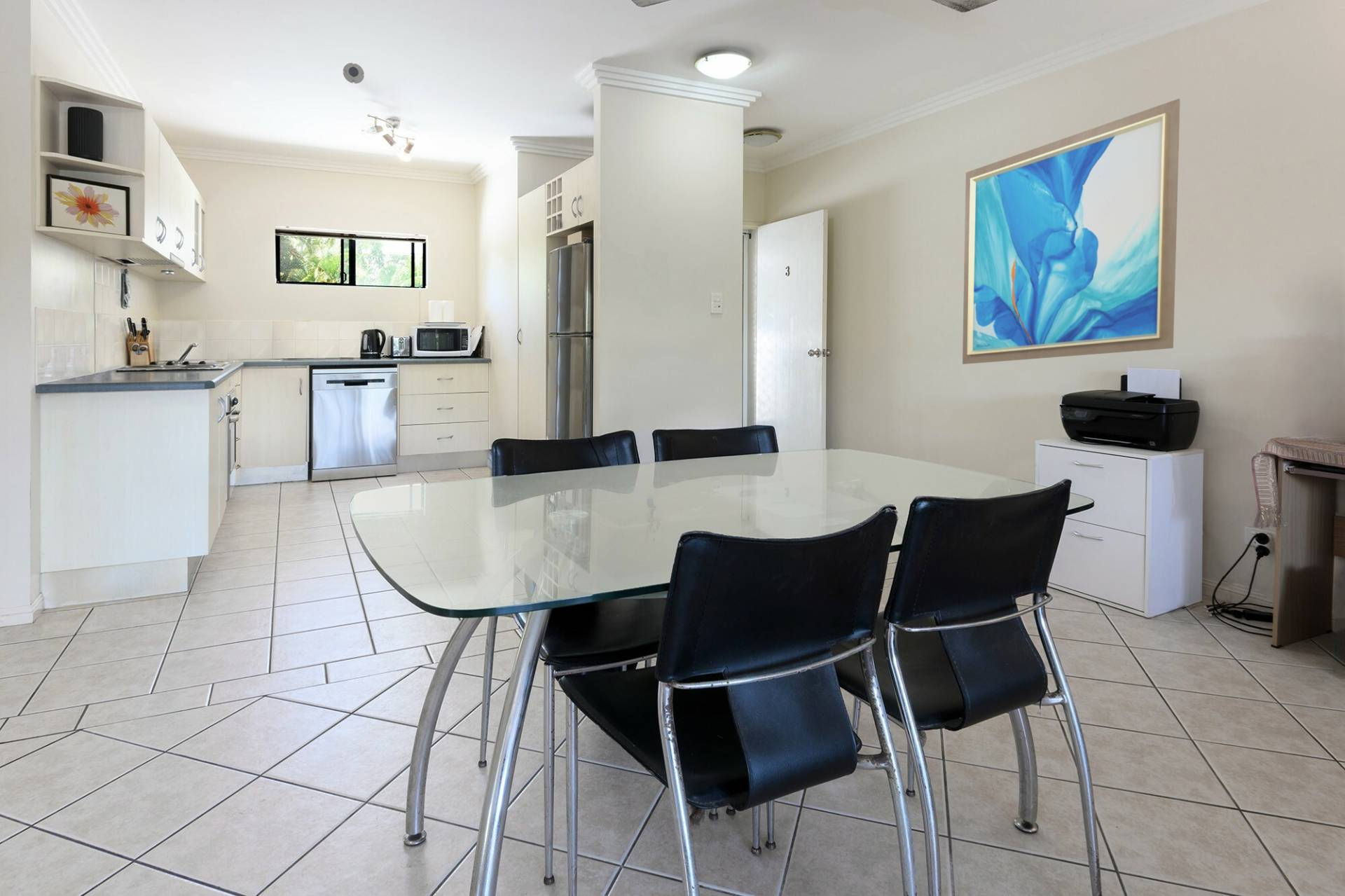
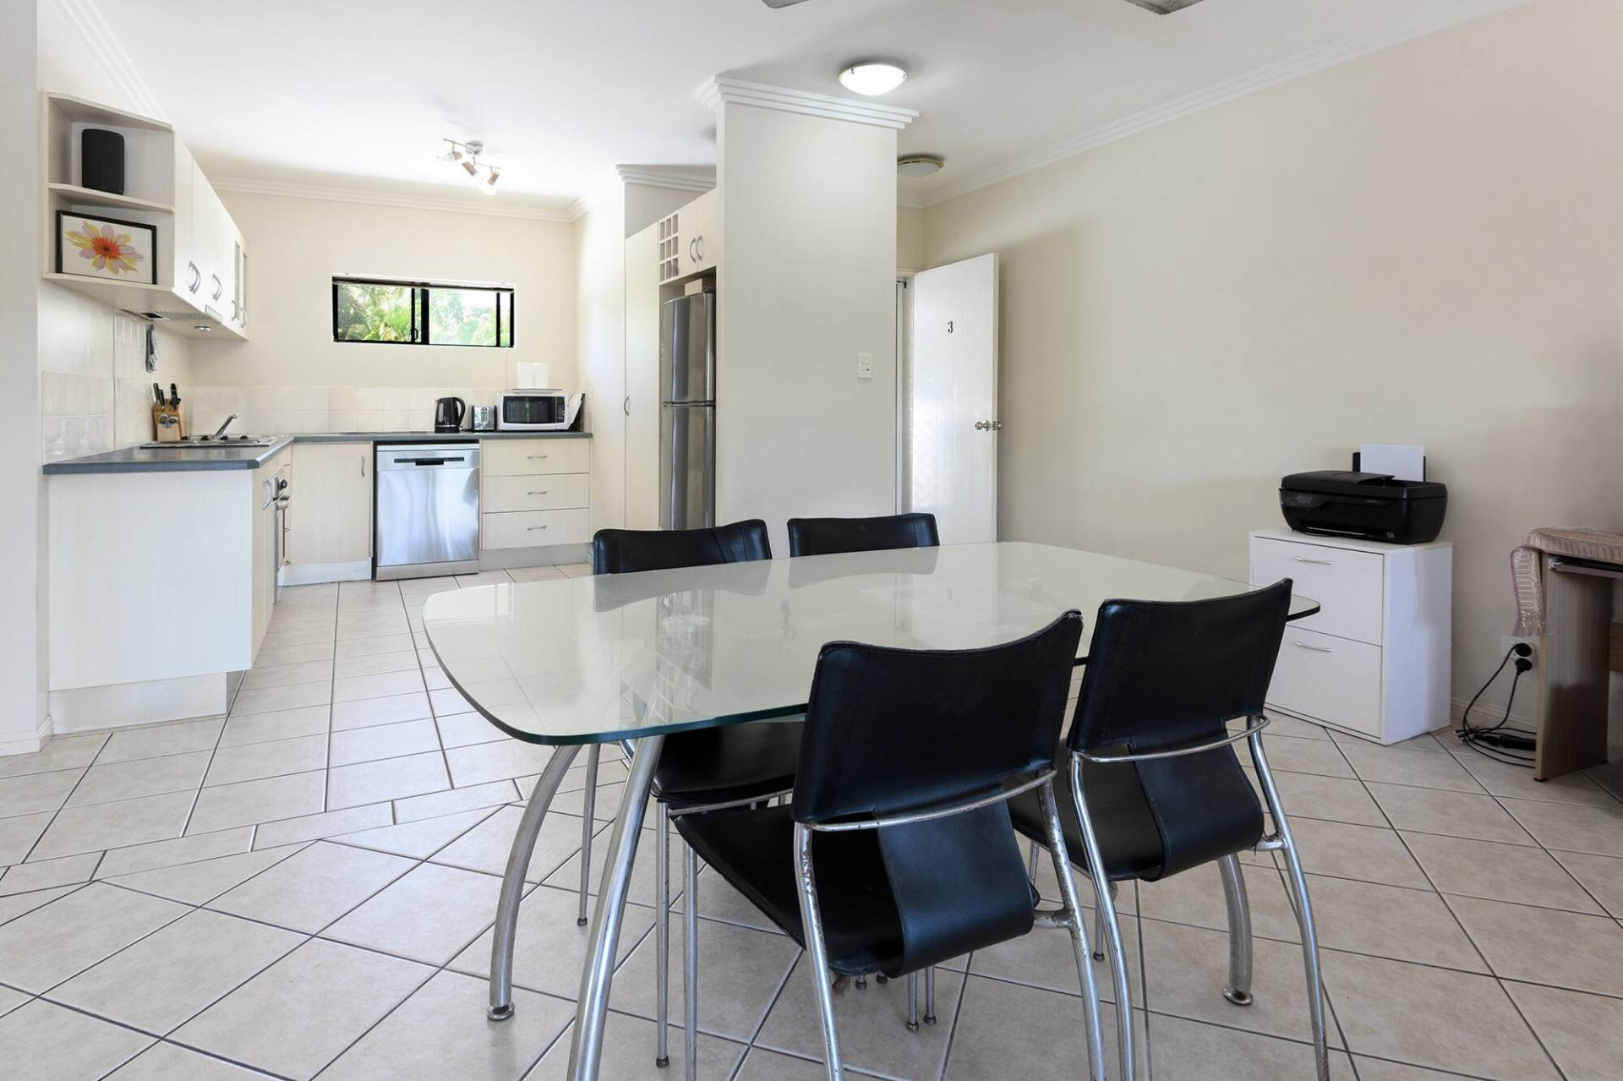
- wall art [962,98,1180,365]
- smoke detector [343,62,365,84]
